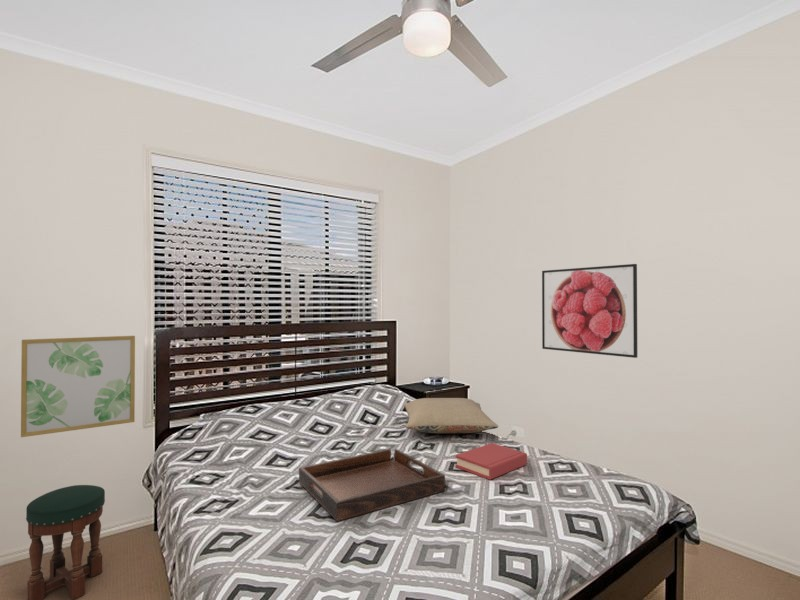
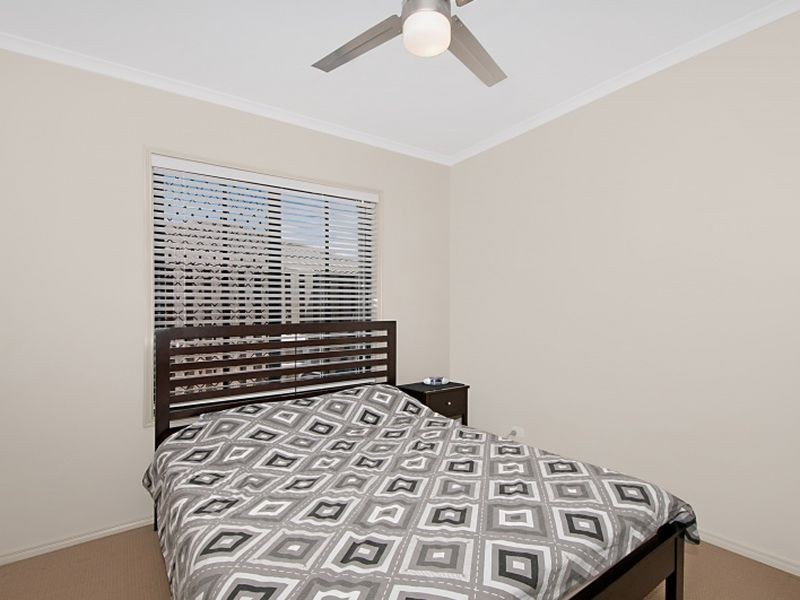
- hardback book [455,442,528,481]
- wall art [20,335,136,438]
- stool [25,484,106,600]
- serving tray [298,448,446,522]
- pillow [402,397,499,434]
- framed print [541,263,638,359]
